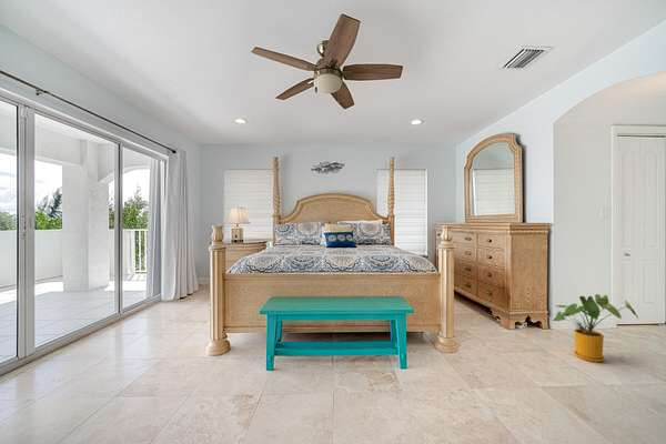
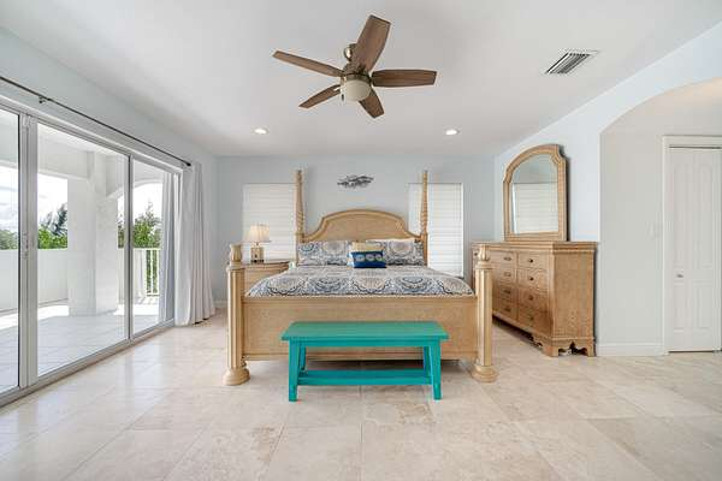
- house plant [552,293,639,363]
